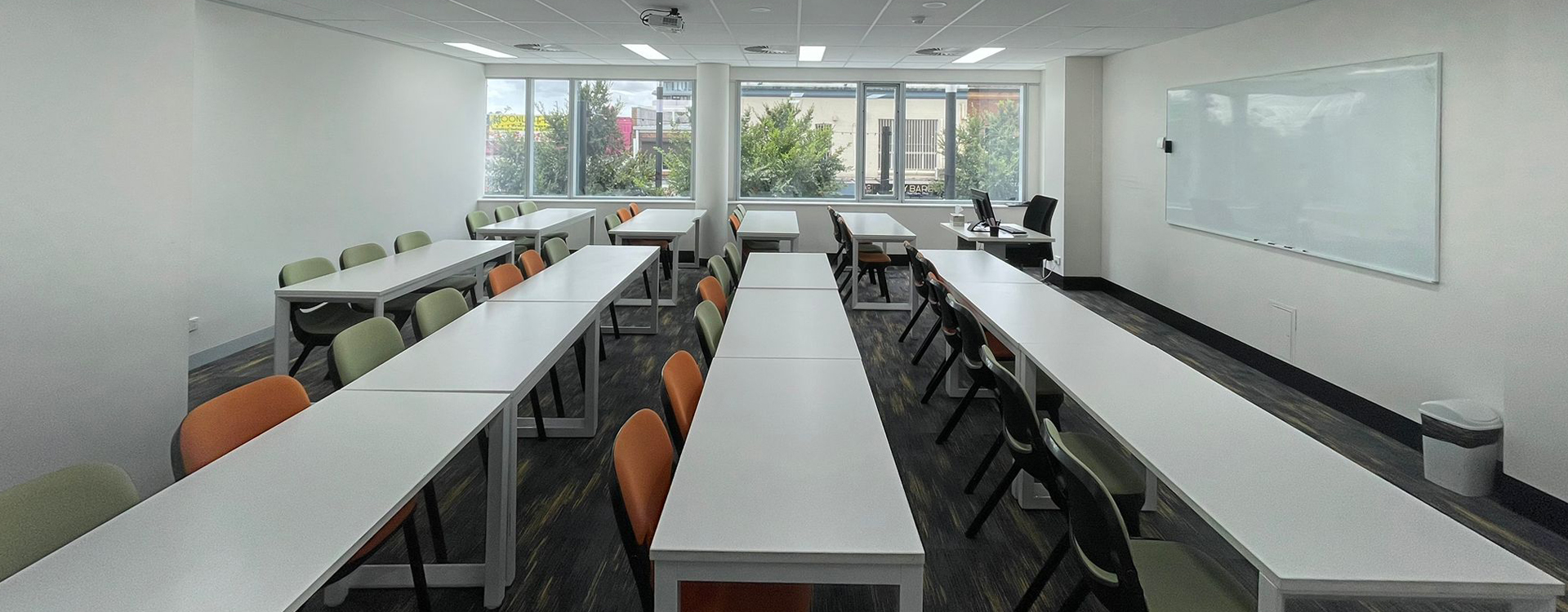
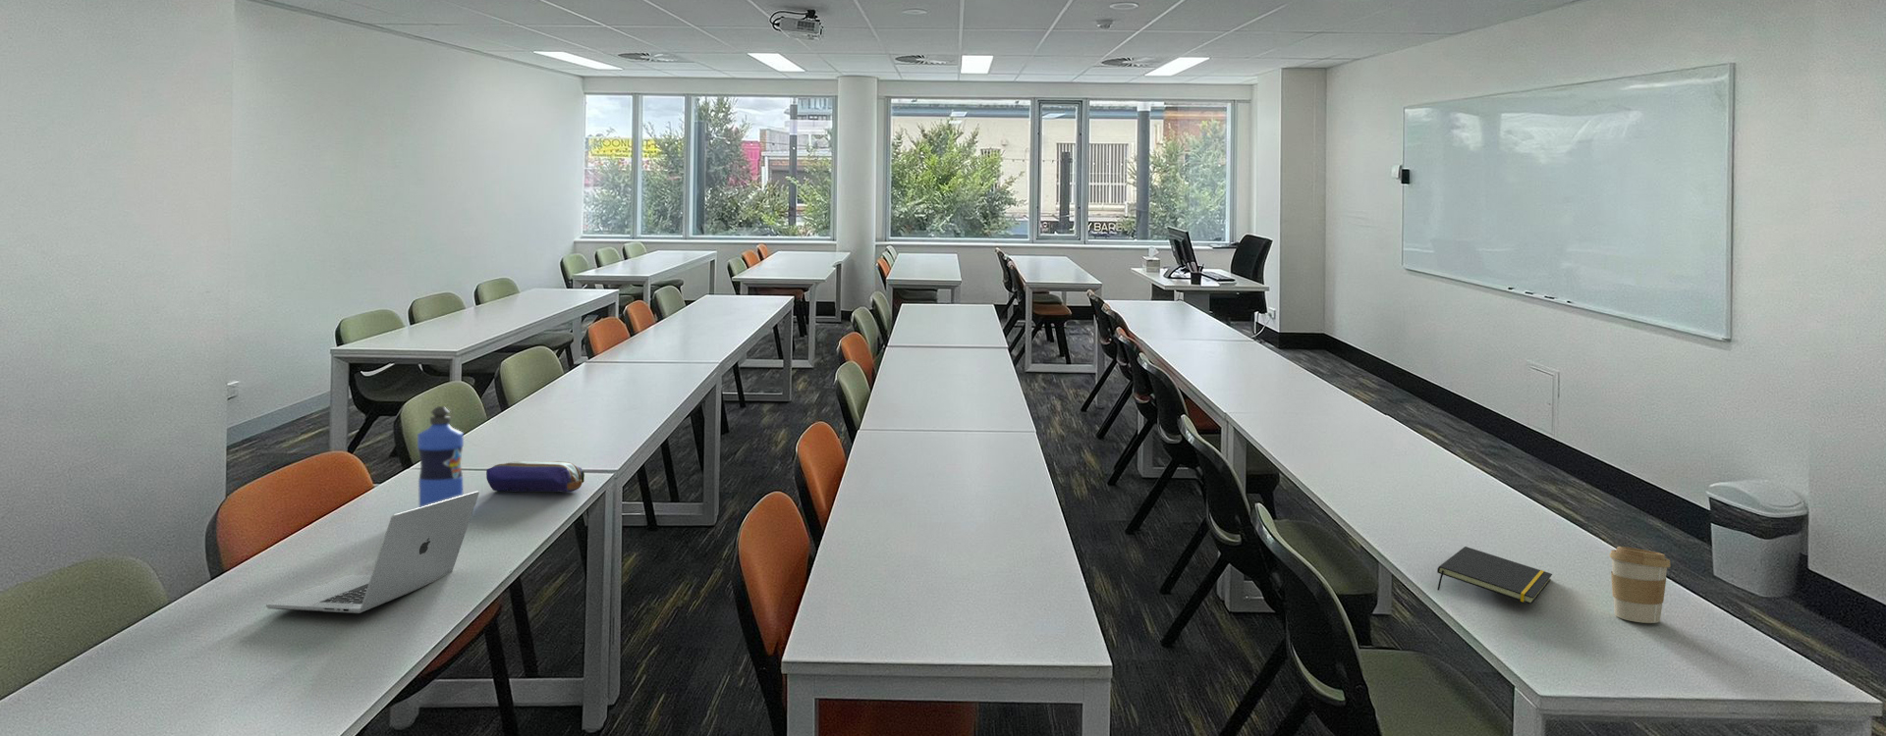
+ pencil case [485,461,586,493]
+ coffee cup [1609,546,1671,624]
+ laptop [265,489,480,615]
+ water bottle [416,405,464,508]
+ notepad [1436,546,1553,605]
